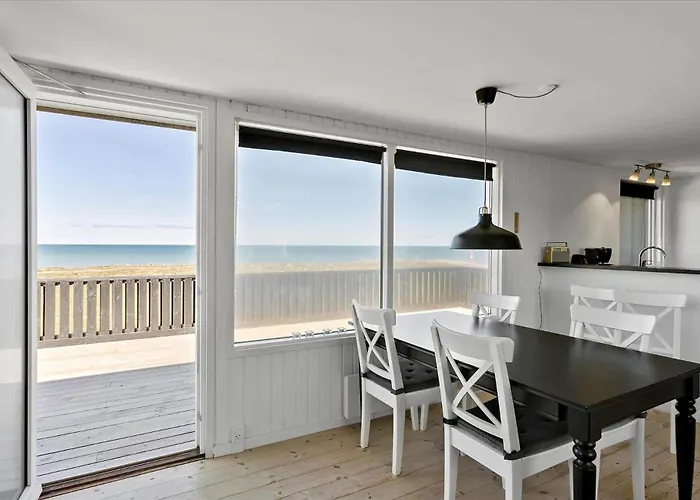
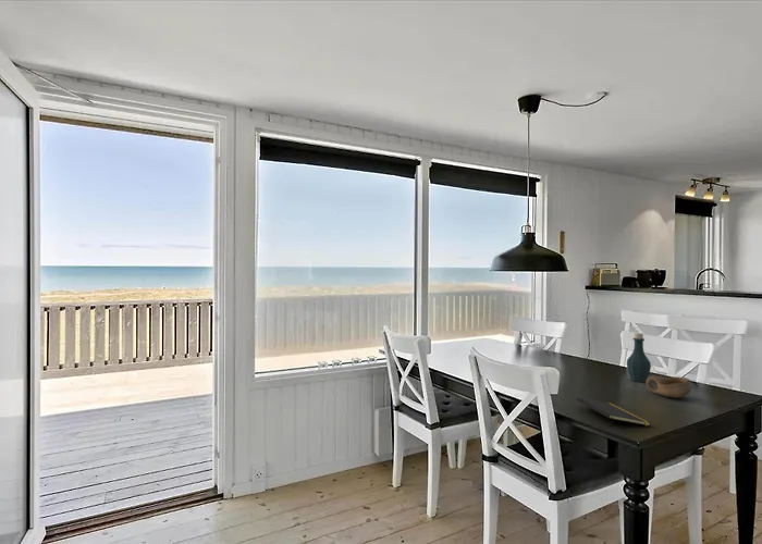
+ bowl [646,375,692,399]
+ bottle [626,332,652,383]
+ notepad [576,396,652,429]
